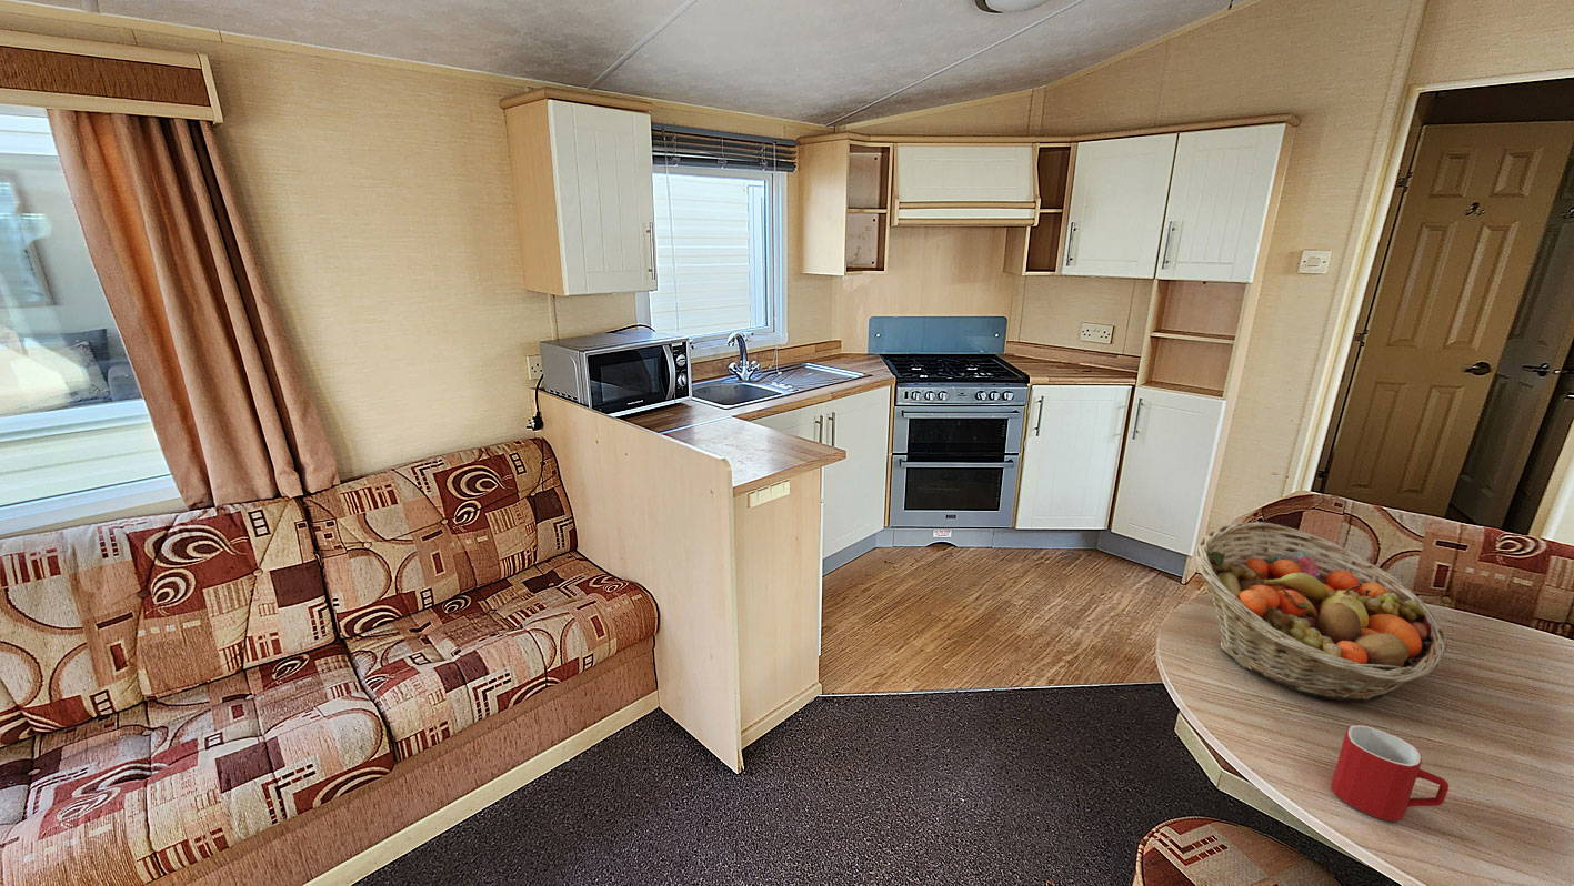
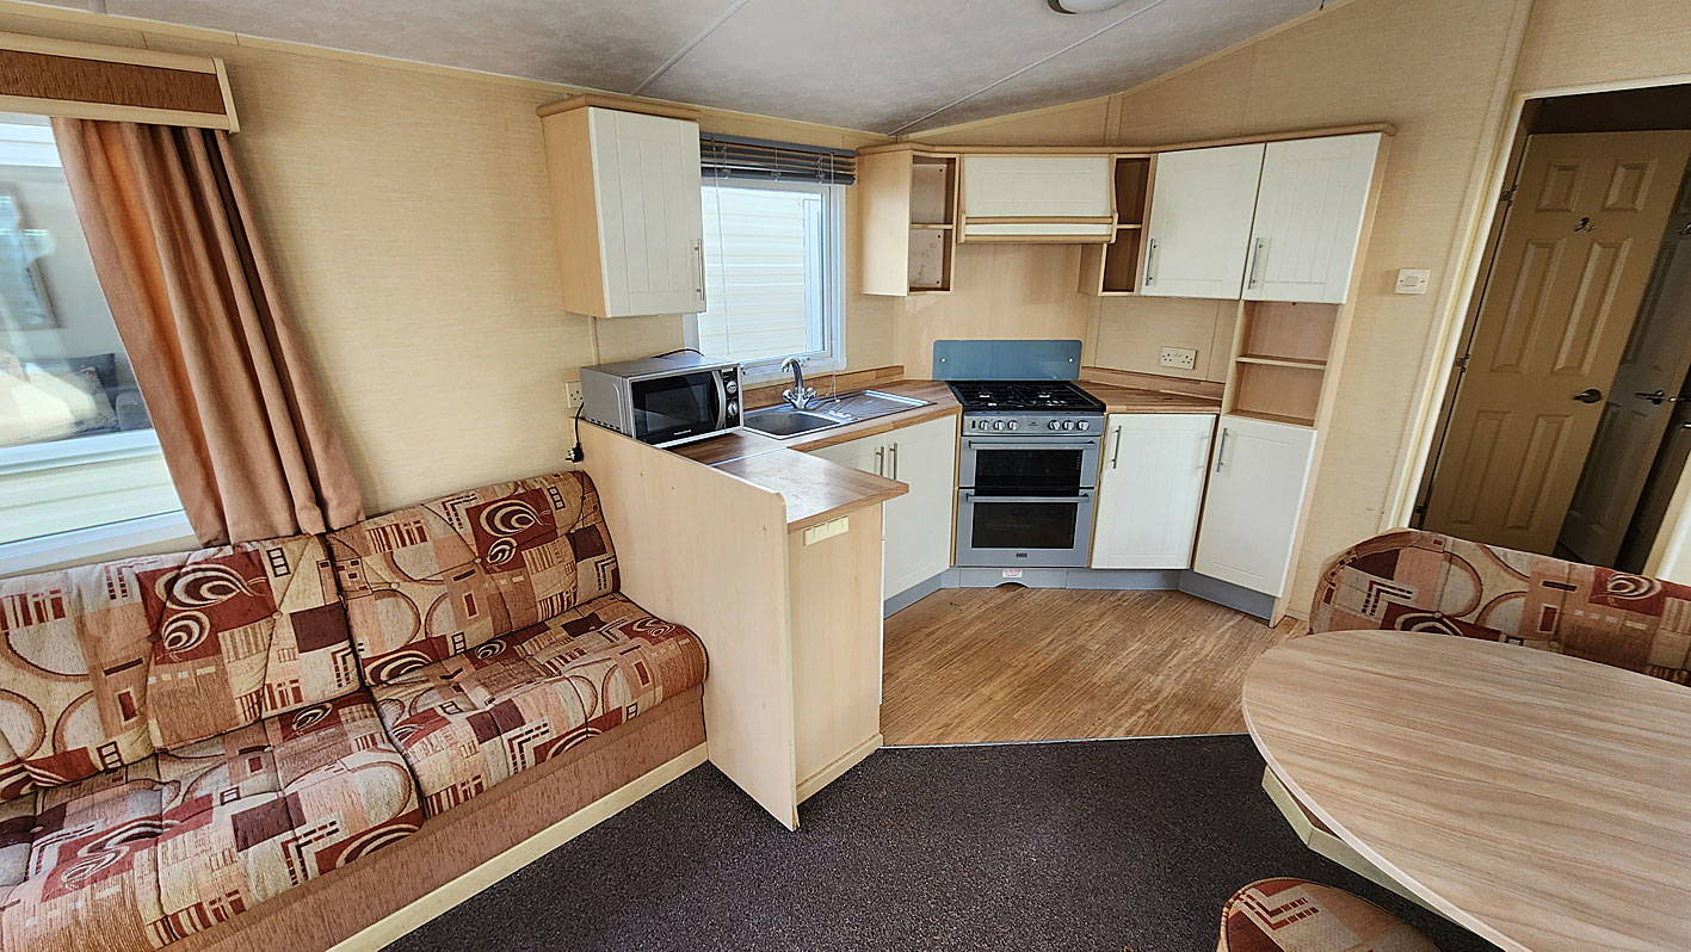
- mug [1331,723,1450,823]
- fruit basket [1194,521,1448,703]
